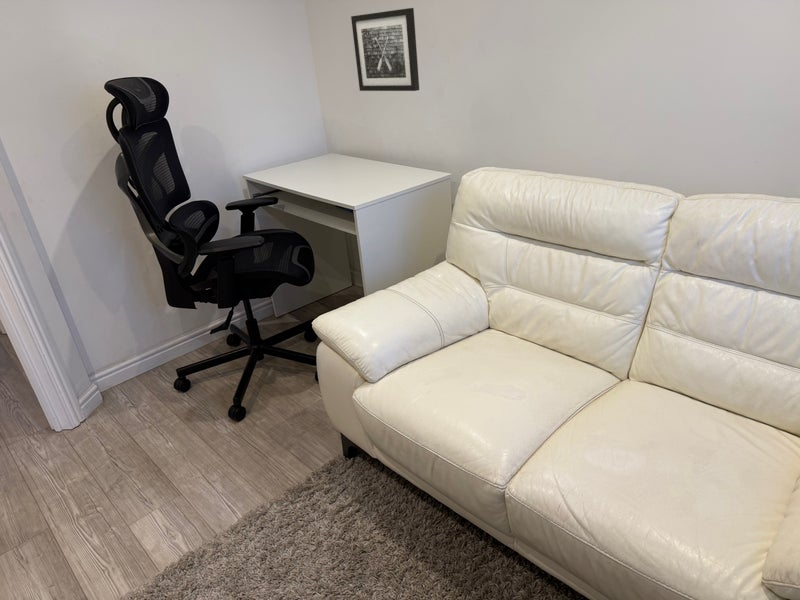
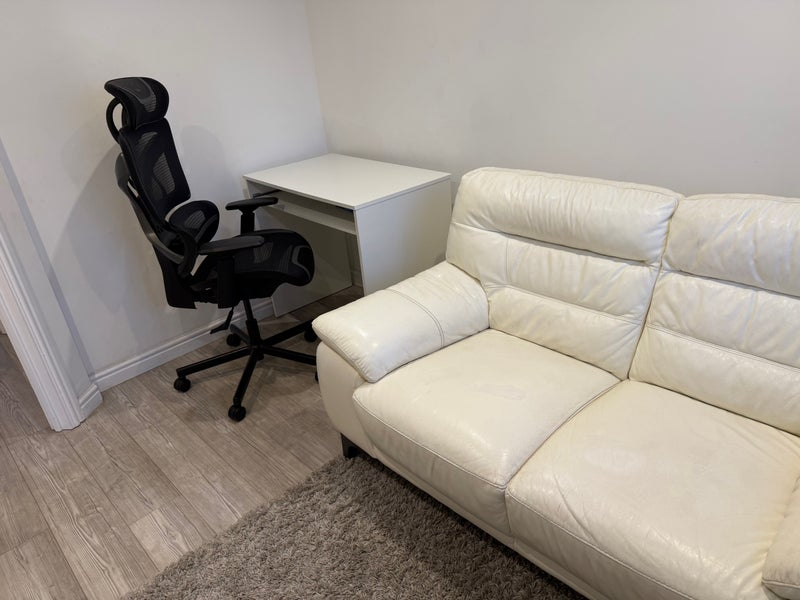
- wall art [350,7,420,92]
